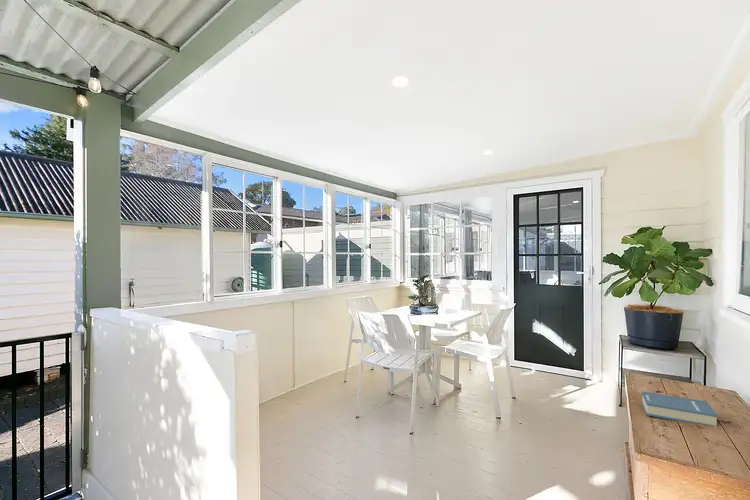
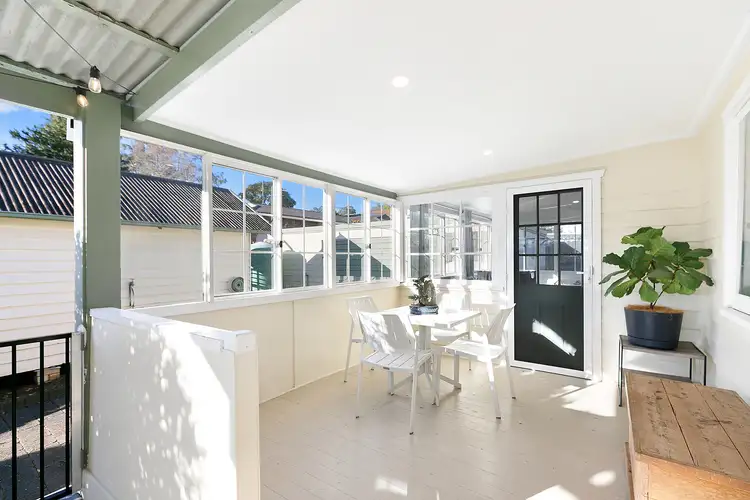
- hardback book [640,390,719,427]
